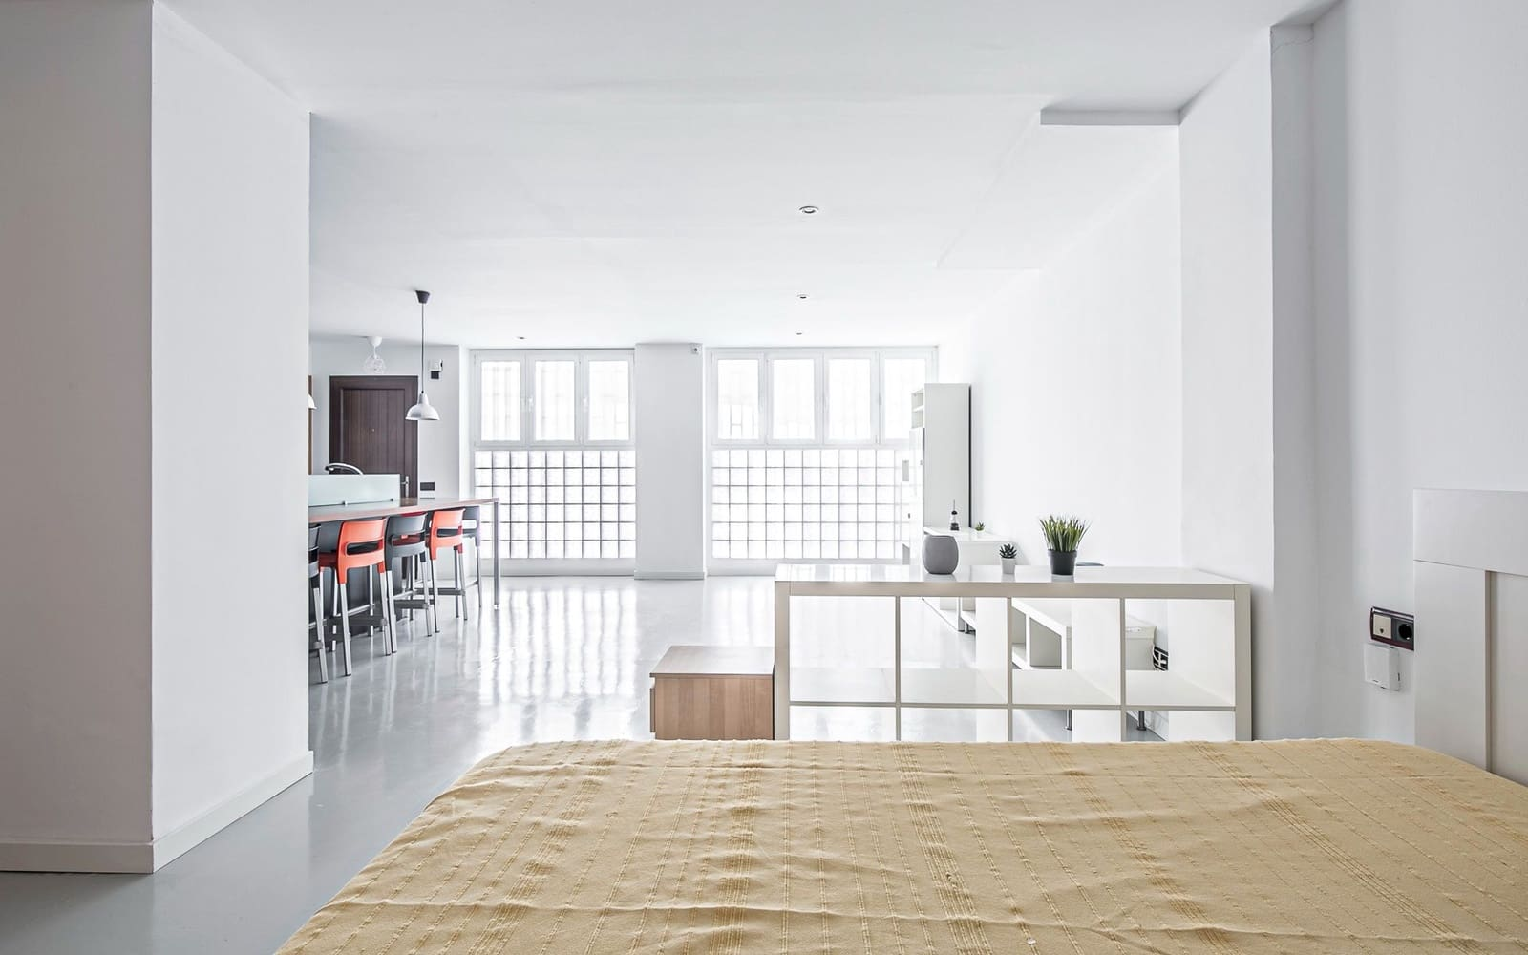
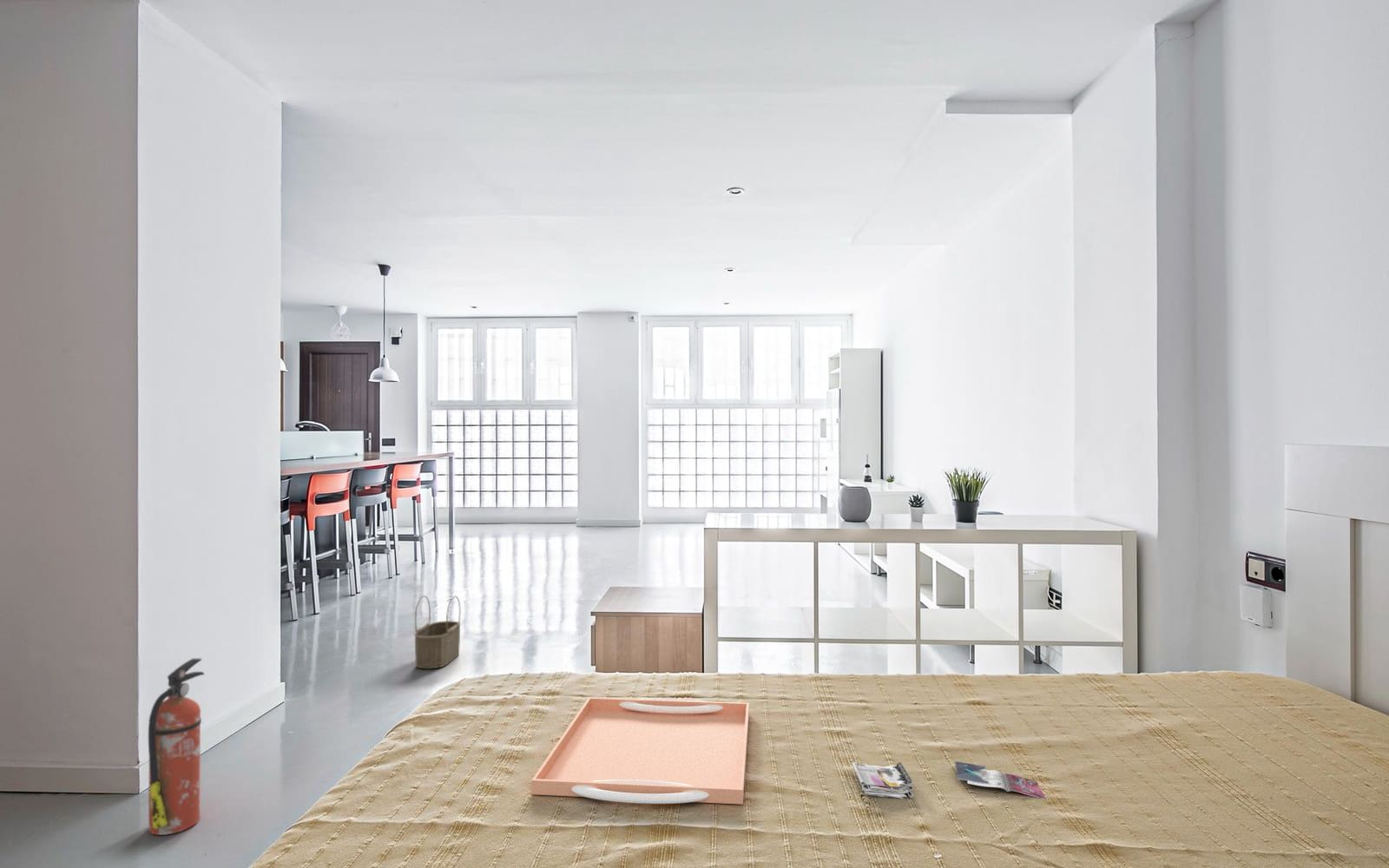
+ fire extinguisher [148,657,205,836]
+ serving tray [530,697,750,806]
+ magazine [852,760,1047,799]
+ wicker basket [413,595,462,670]
